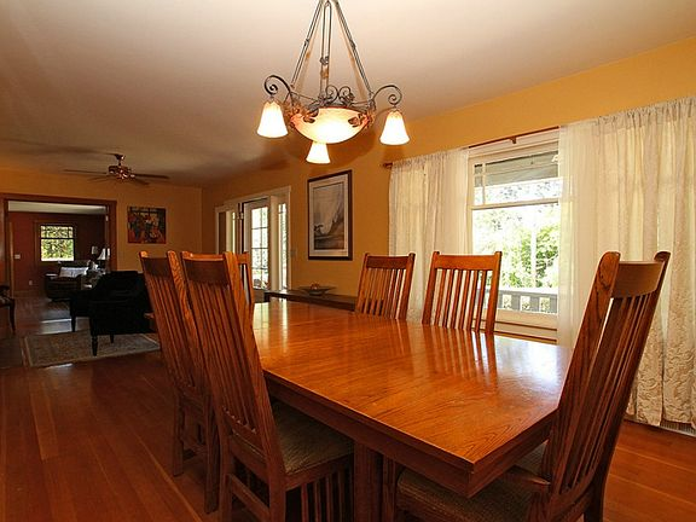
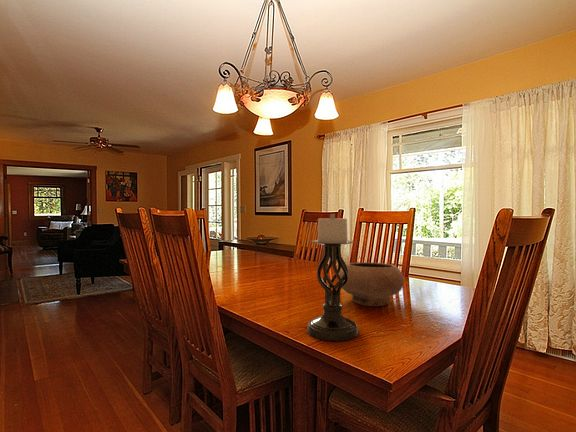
+ bowl [339,261,405,307]
+ candle holder [306,213,359,342]
